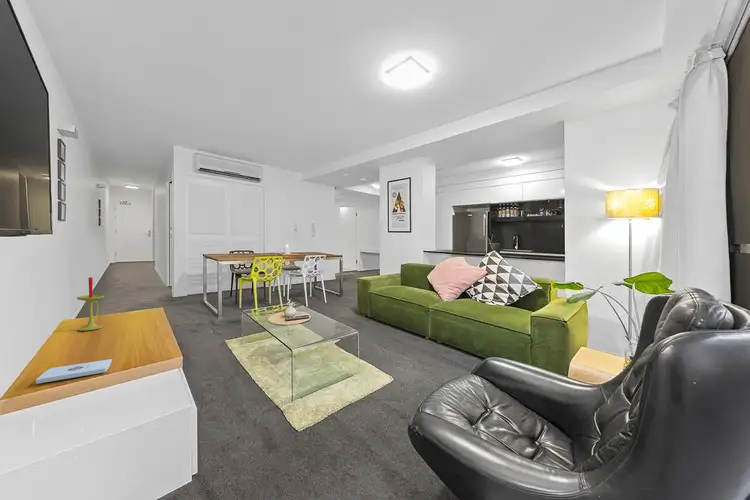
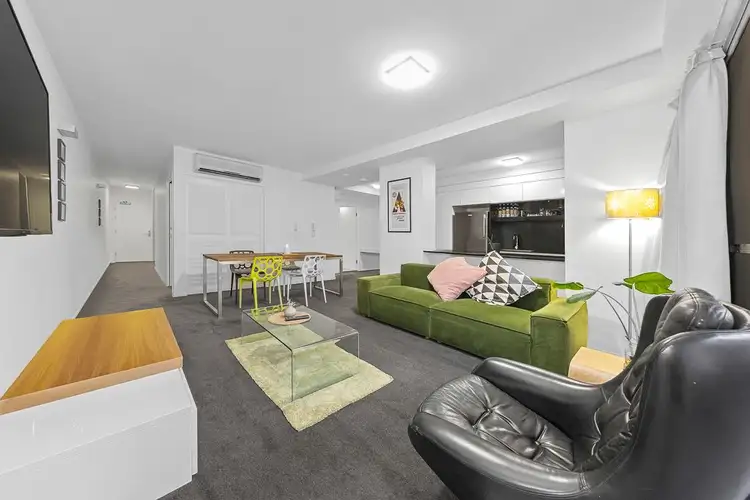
- candle [76,276,105,332]
- notepad [35,358,113,385]
